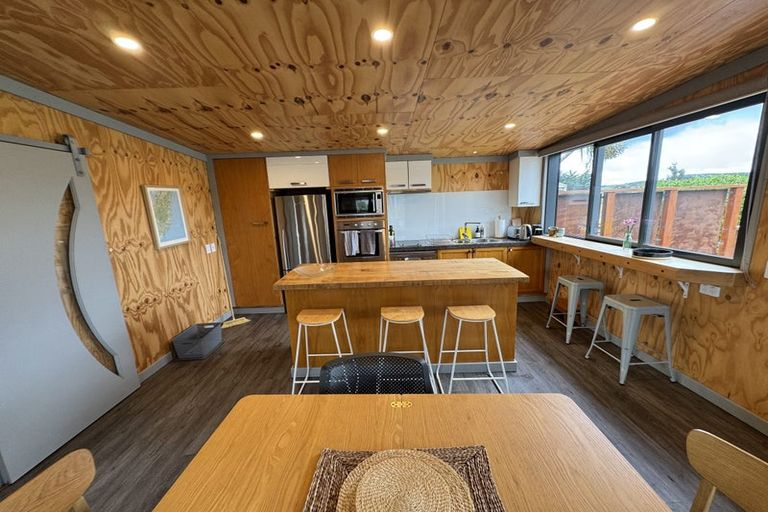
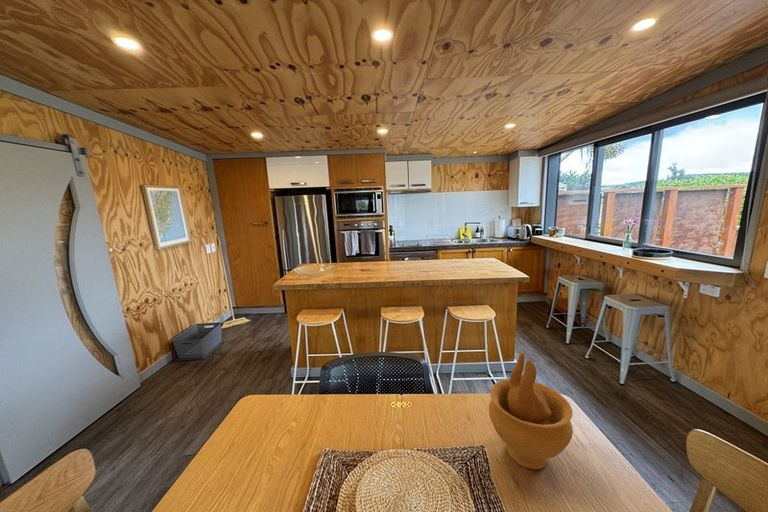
+ decorative bowl [488,351,574,470]
